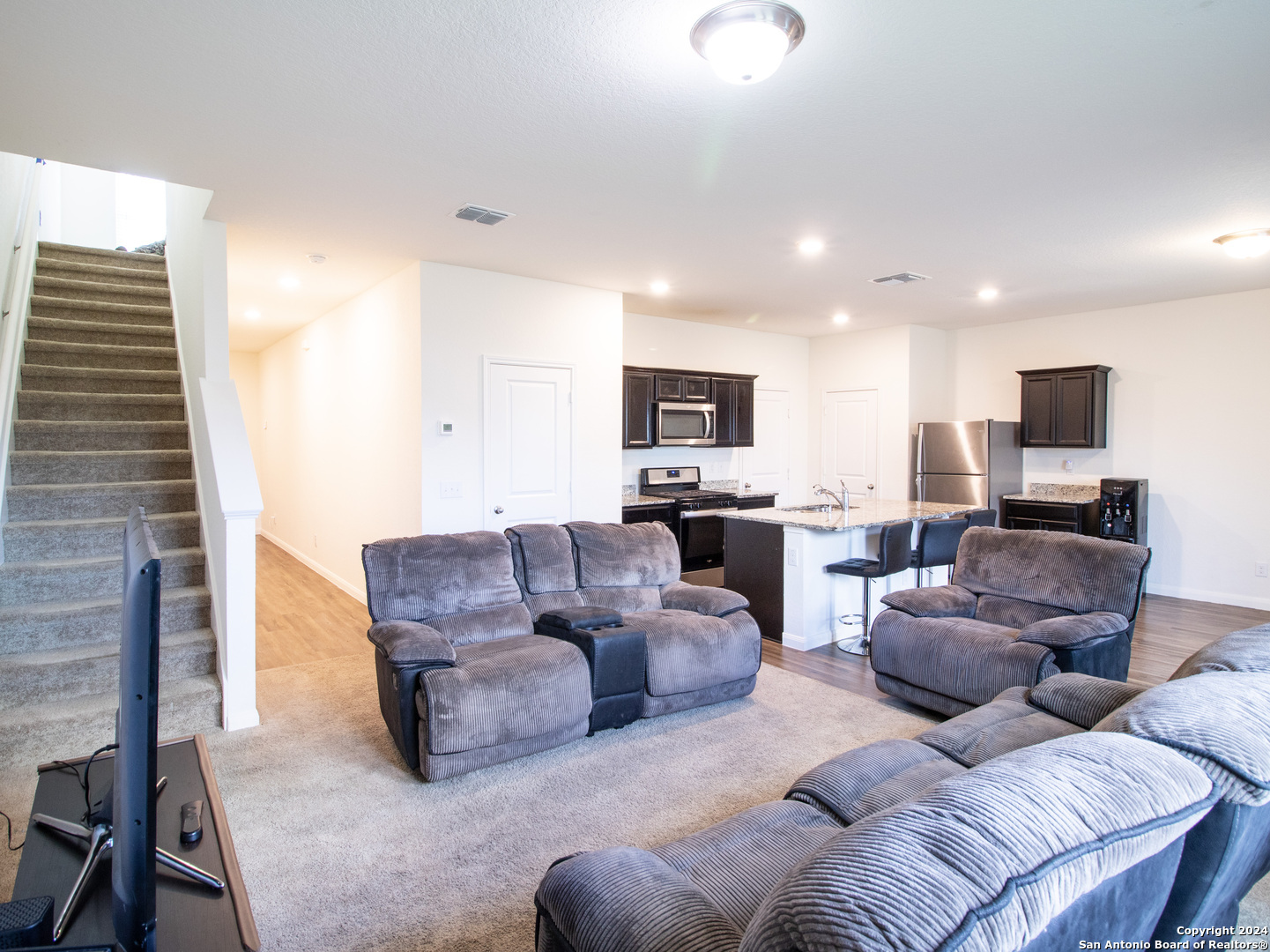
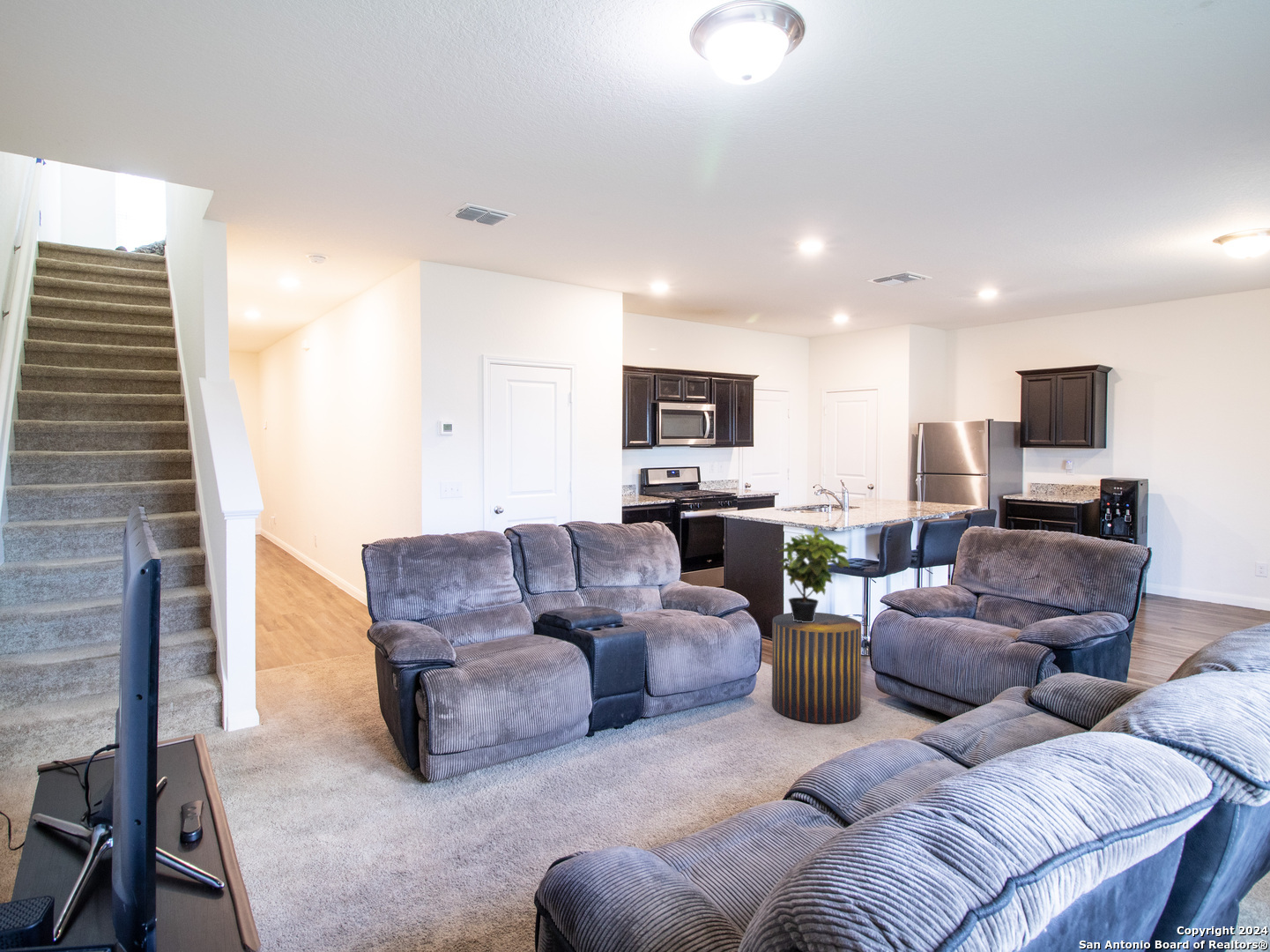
+ stool [771,612,862,725]
+ potted plant [776,525,850,622]
